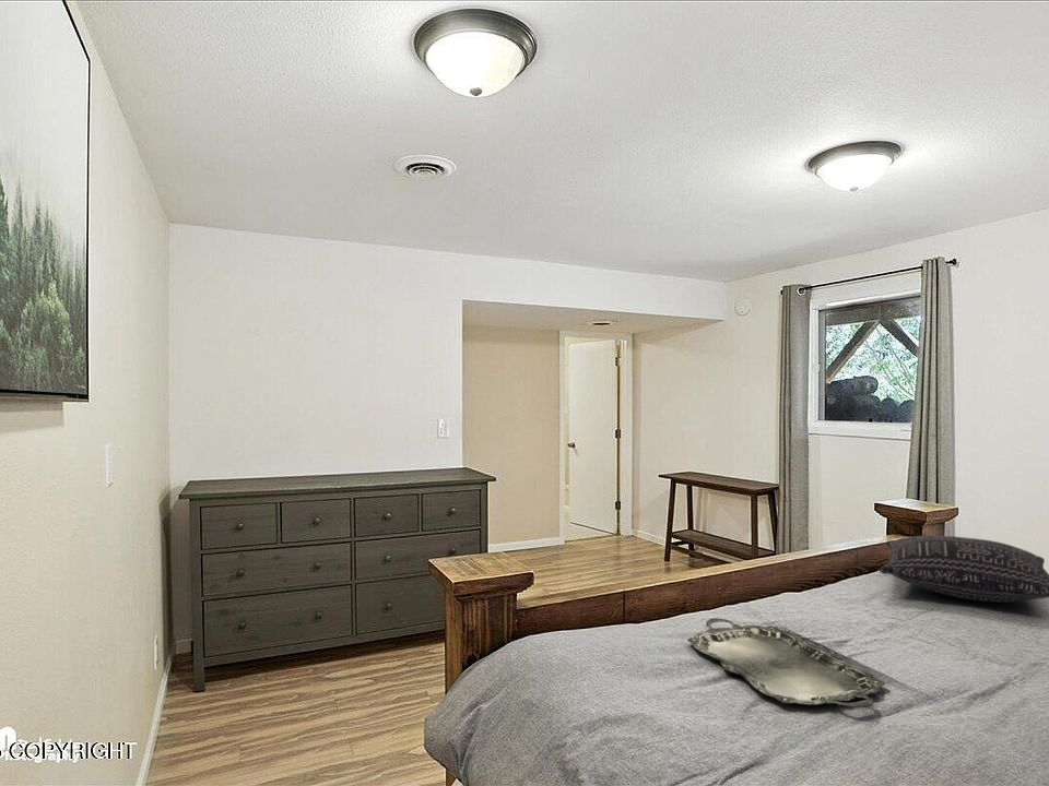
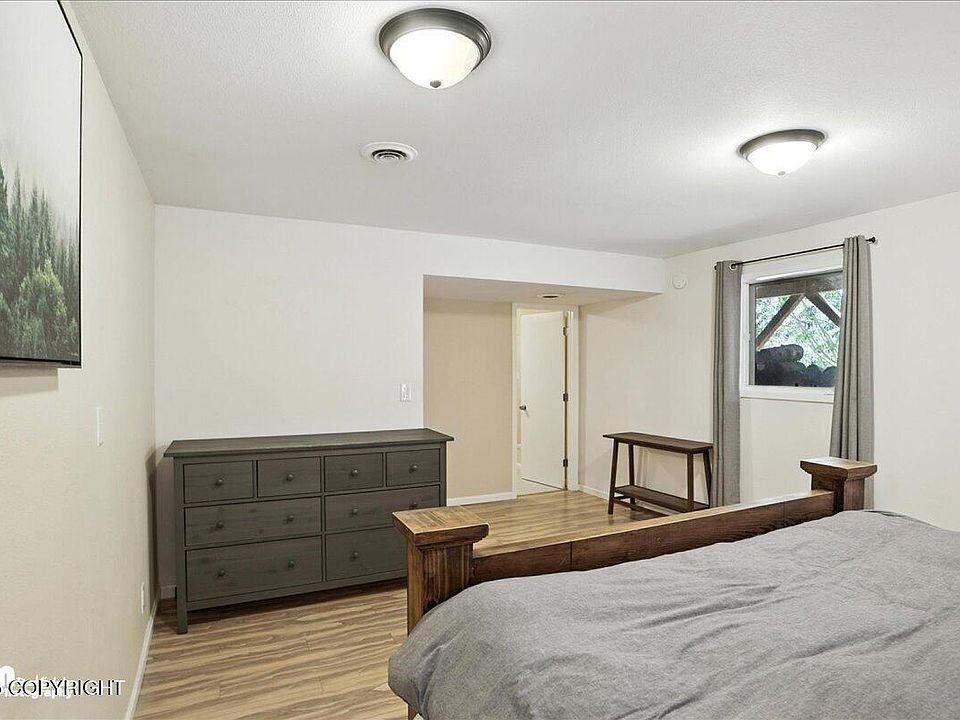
- pillow [879,534,1049,604]
- serving tray [686,617,886,708]
